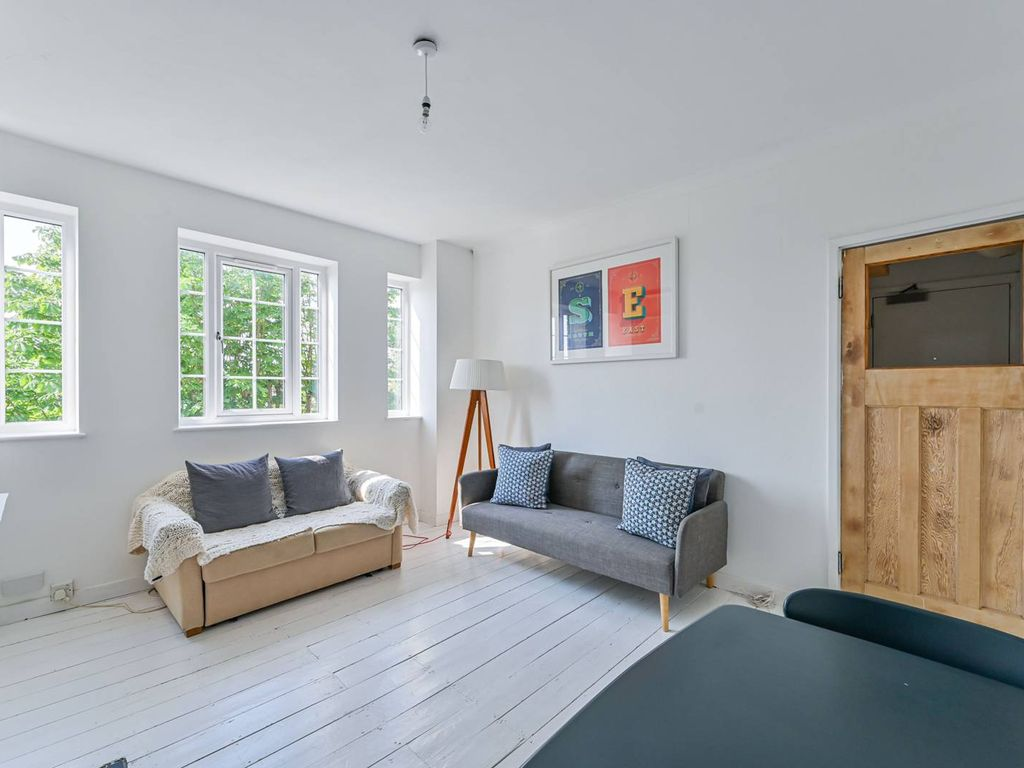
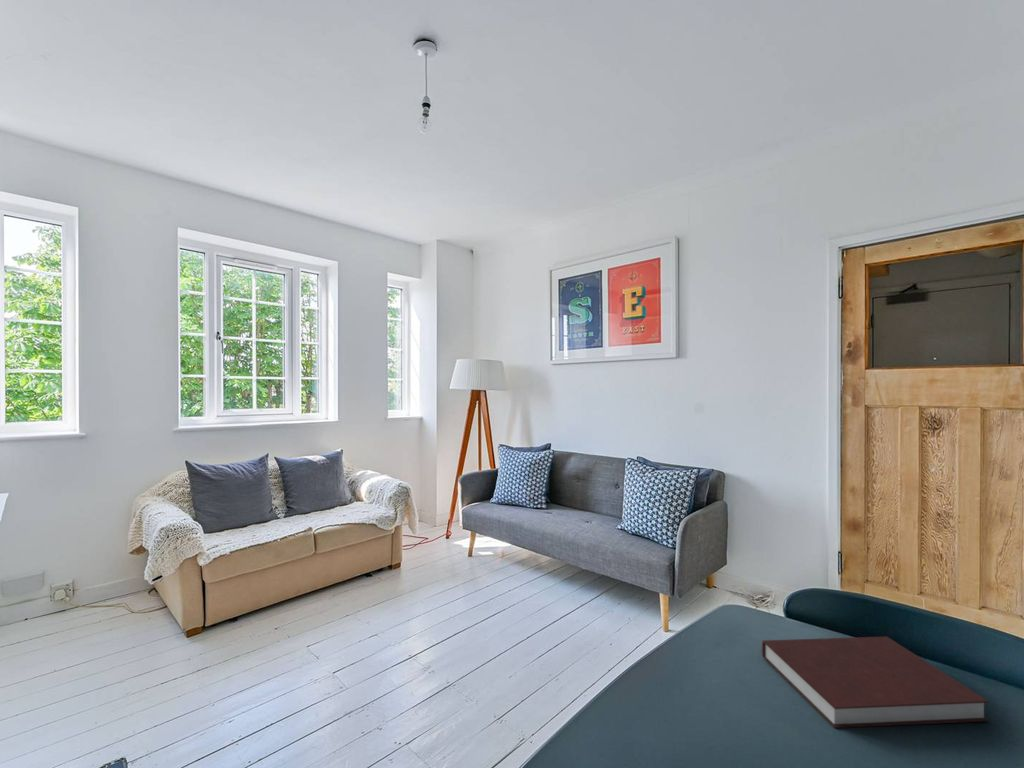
+ notebook [761,635,991,729]
